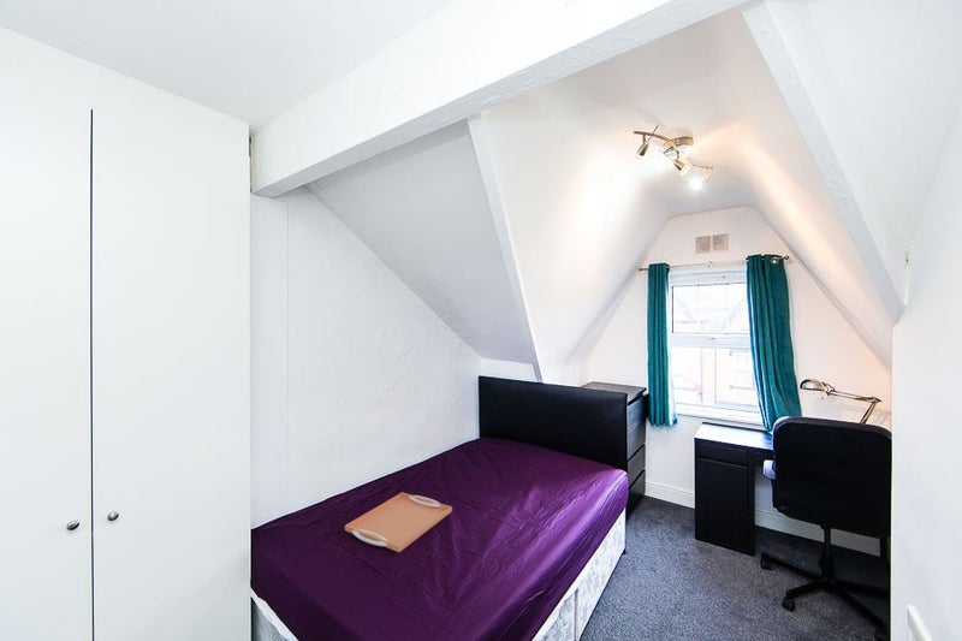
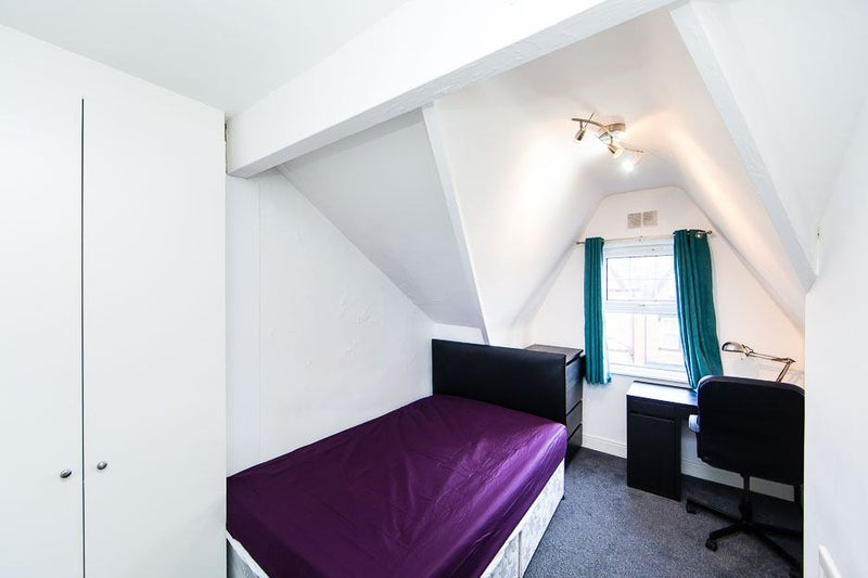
- serving tray [344,491,453,553]
